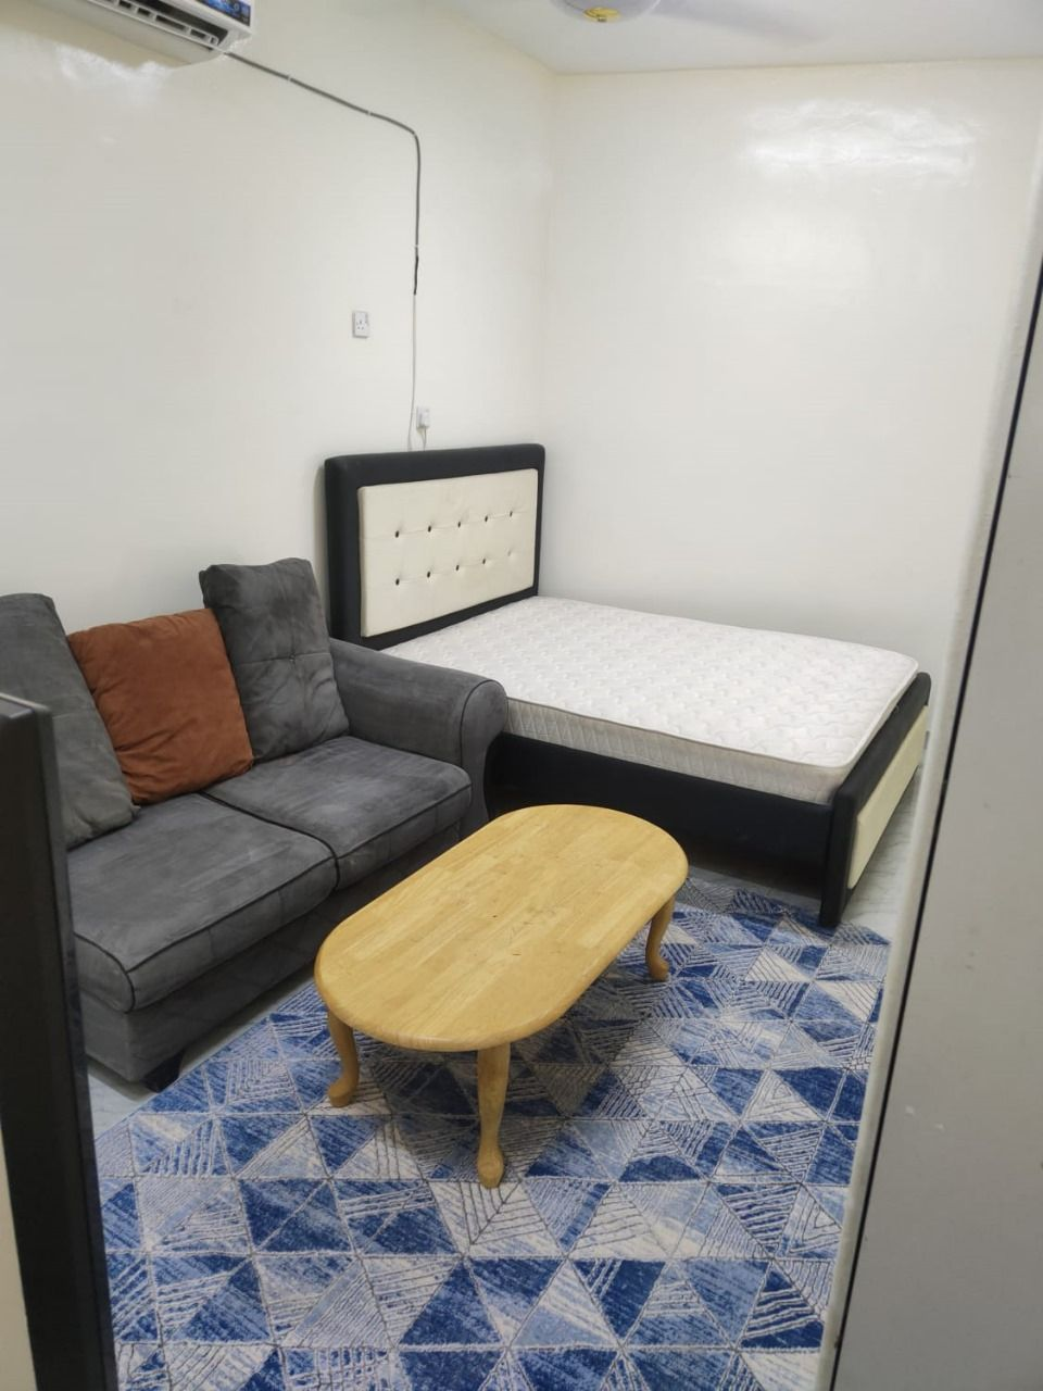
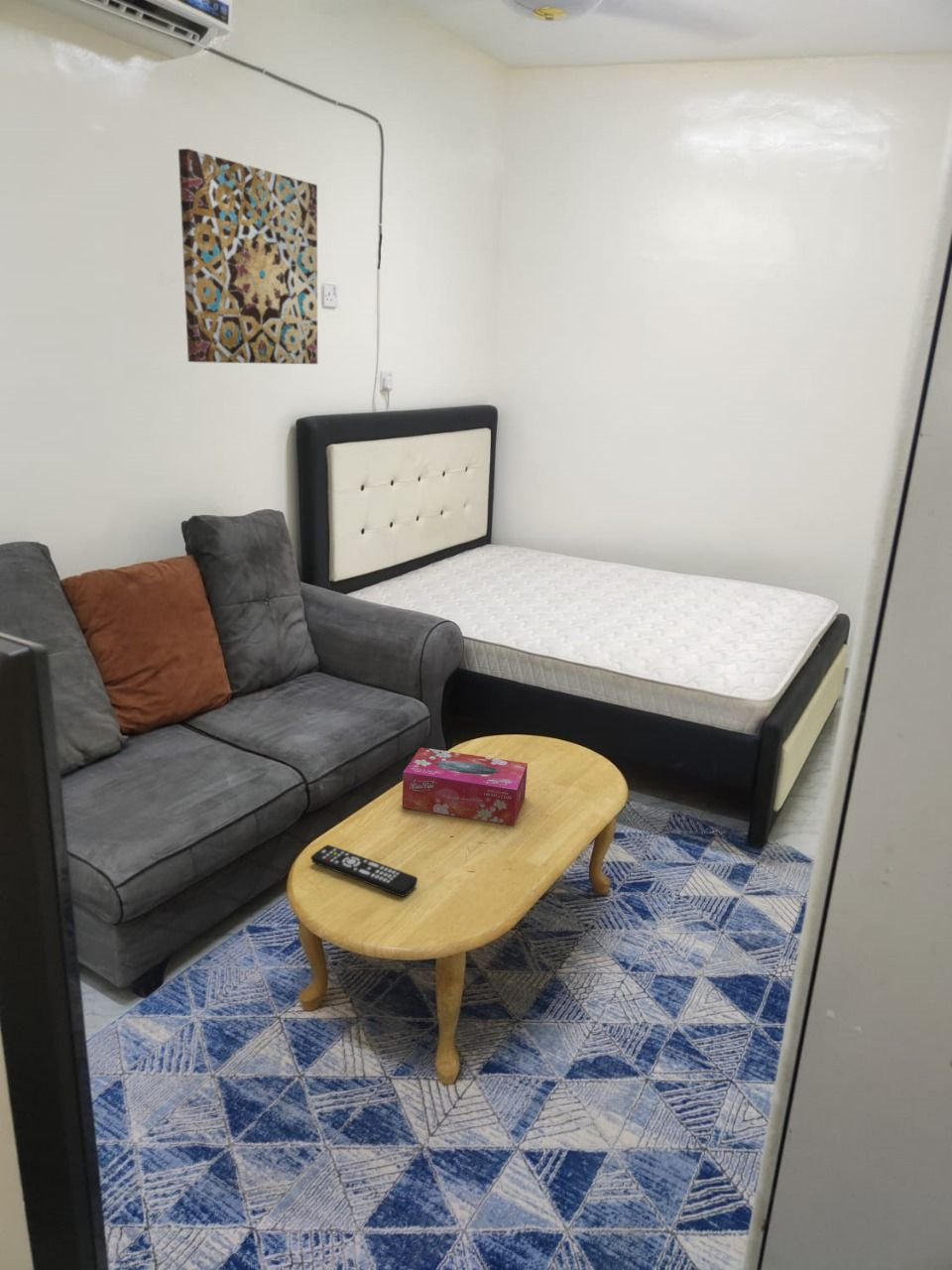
+ wall art [178,148,318,365]
+ tissue box [402,746,529,826]
+ remote control [310,843,418,897]
